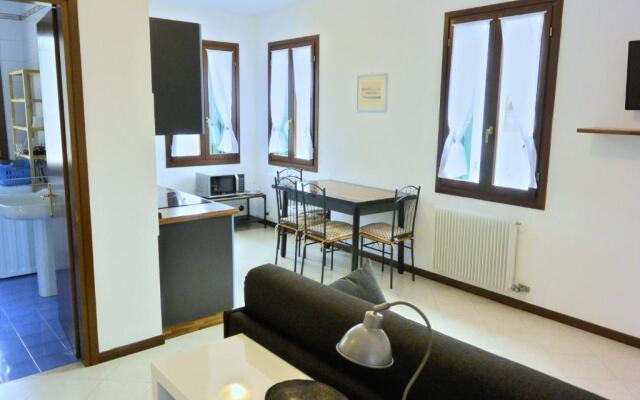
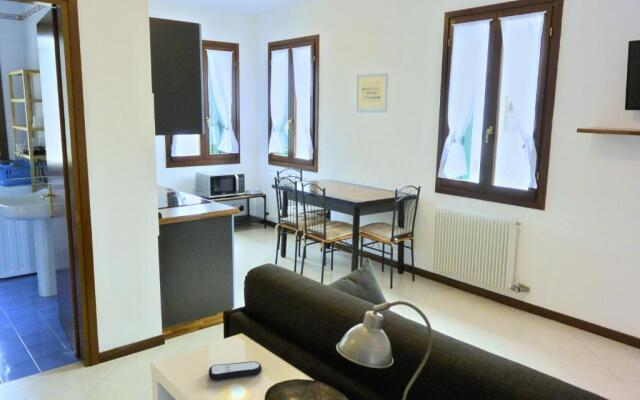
+ remote control [208,360,263,381]
